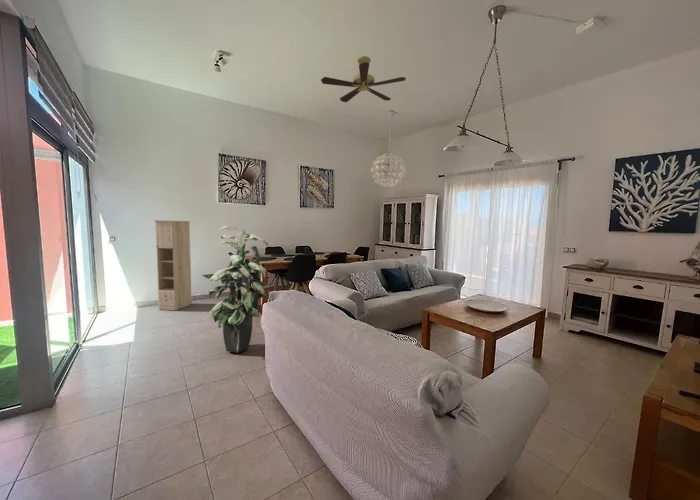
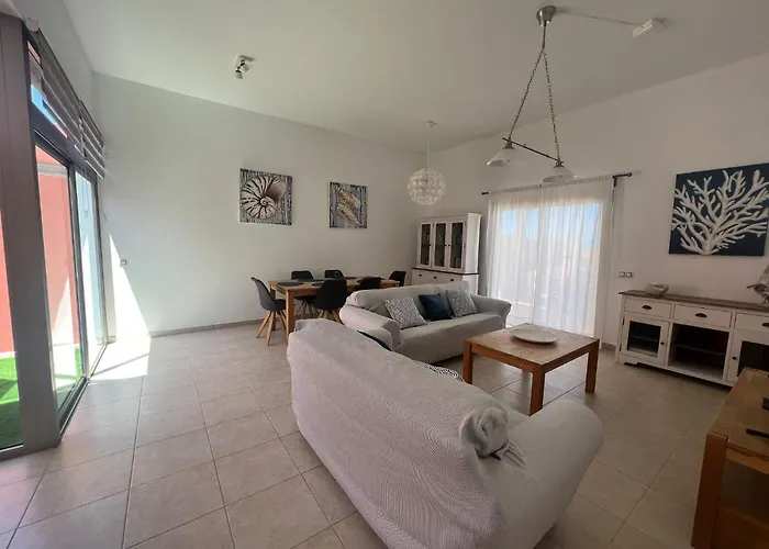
- ceiling fan [320,55,407,103]
- storage cabinet [153,219,193,311]
- indoor plant [201,225,270,354]
